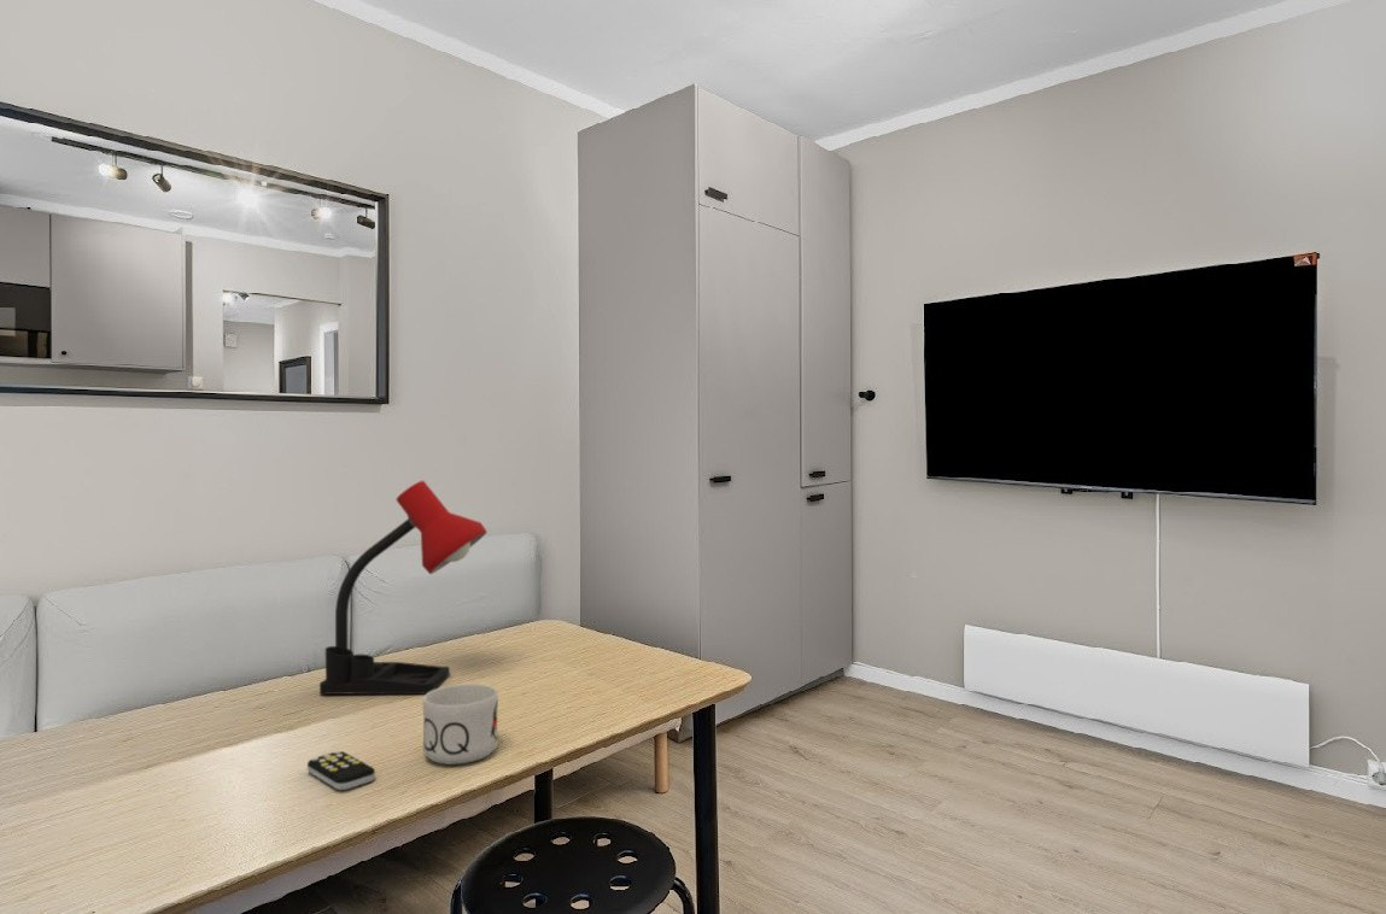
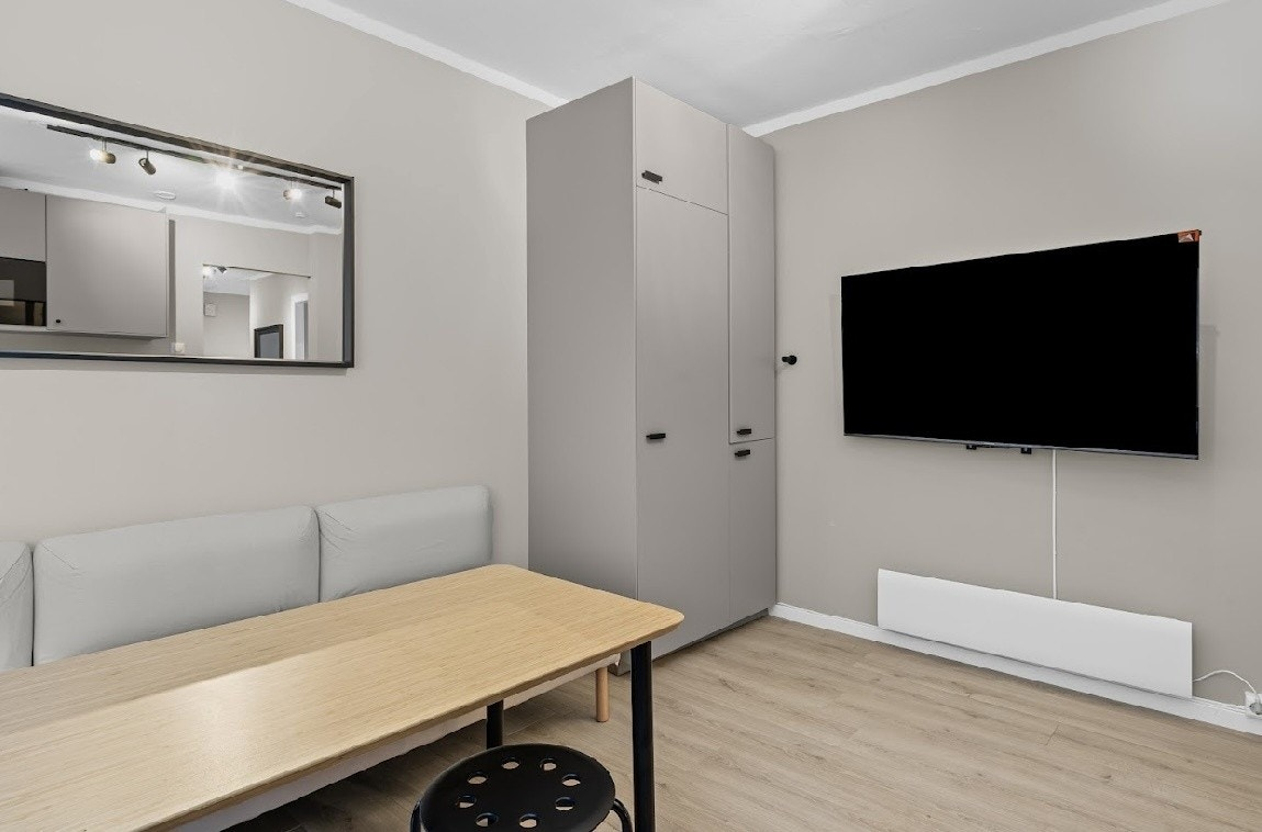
- mug [422,682,499,766]
- desk lamp [318,480,489,695]
- remote control [306,750,376,791]
